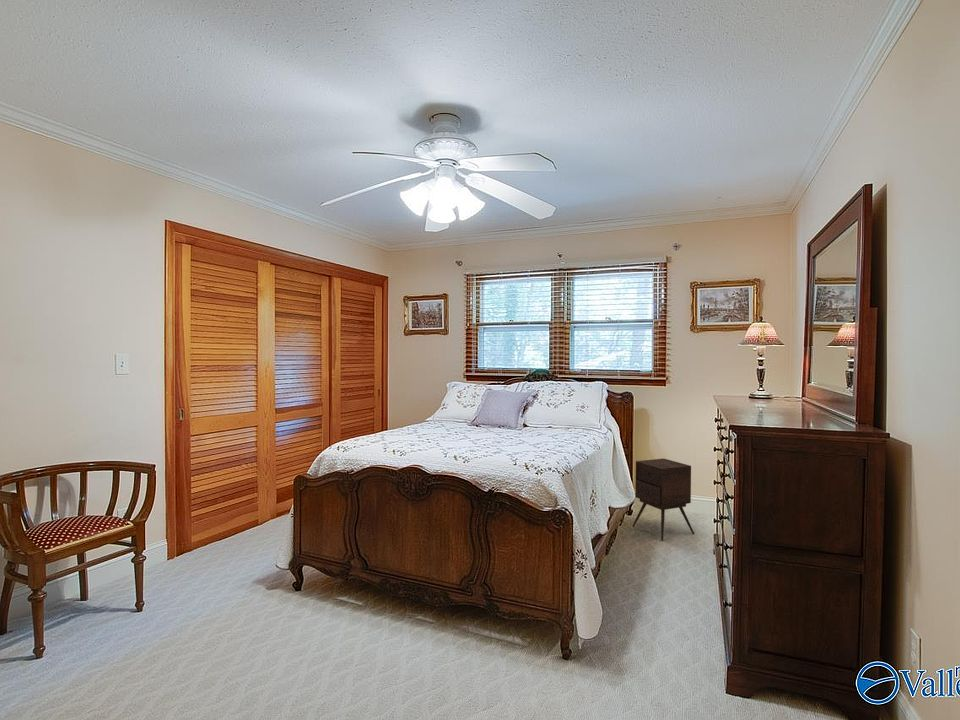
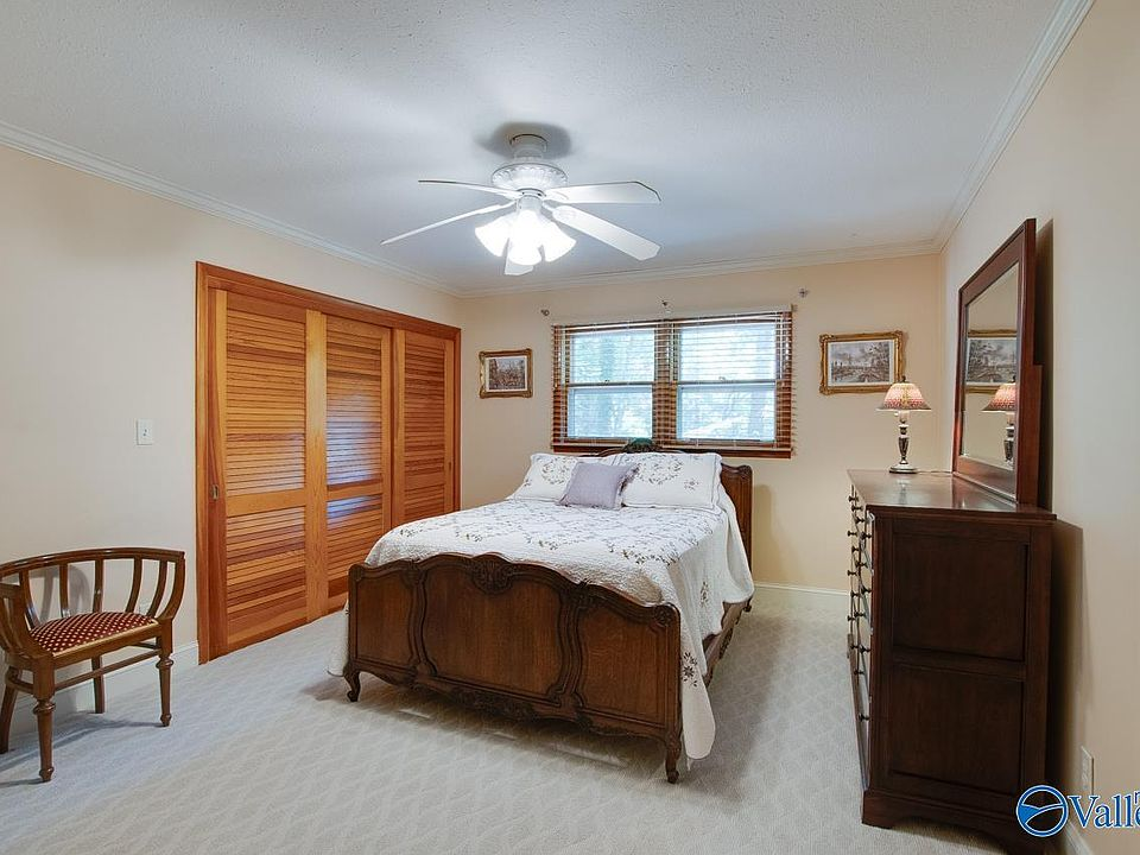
- side table [631,457,695,542]
